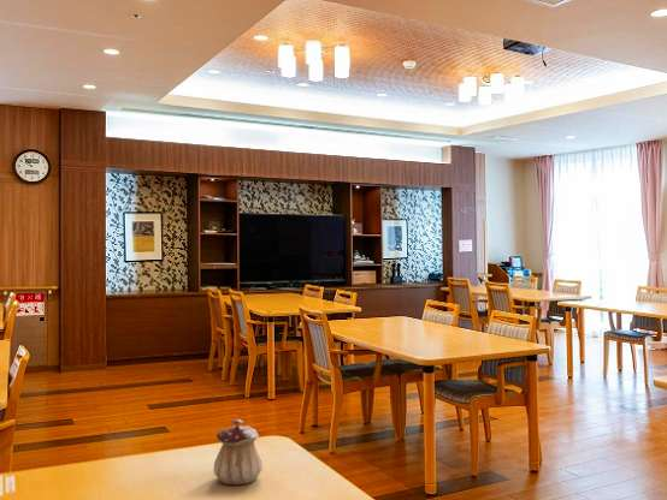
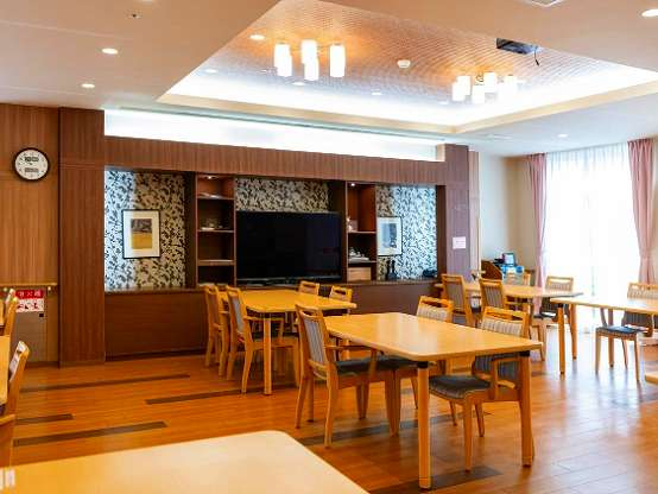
- teapot [213,418,264,486]
